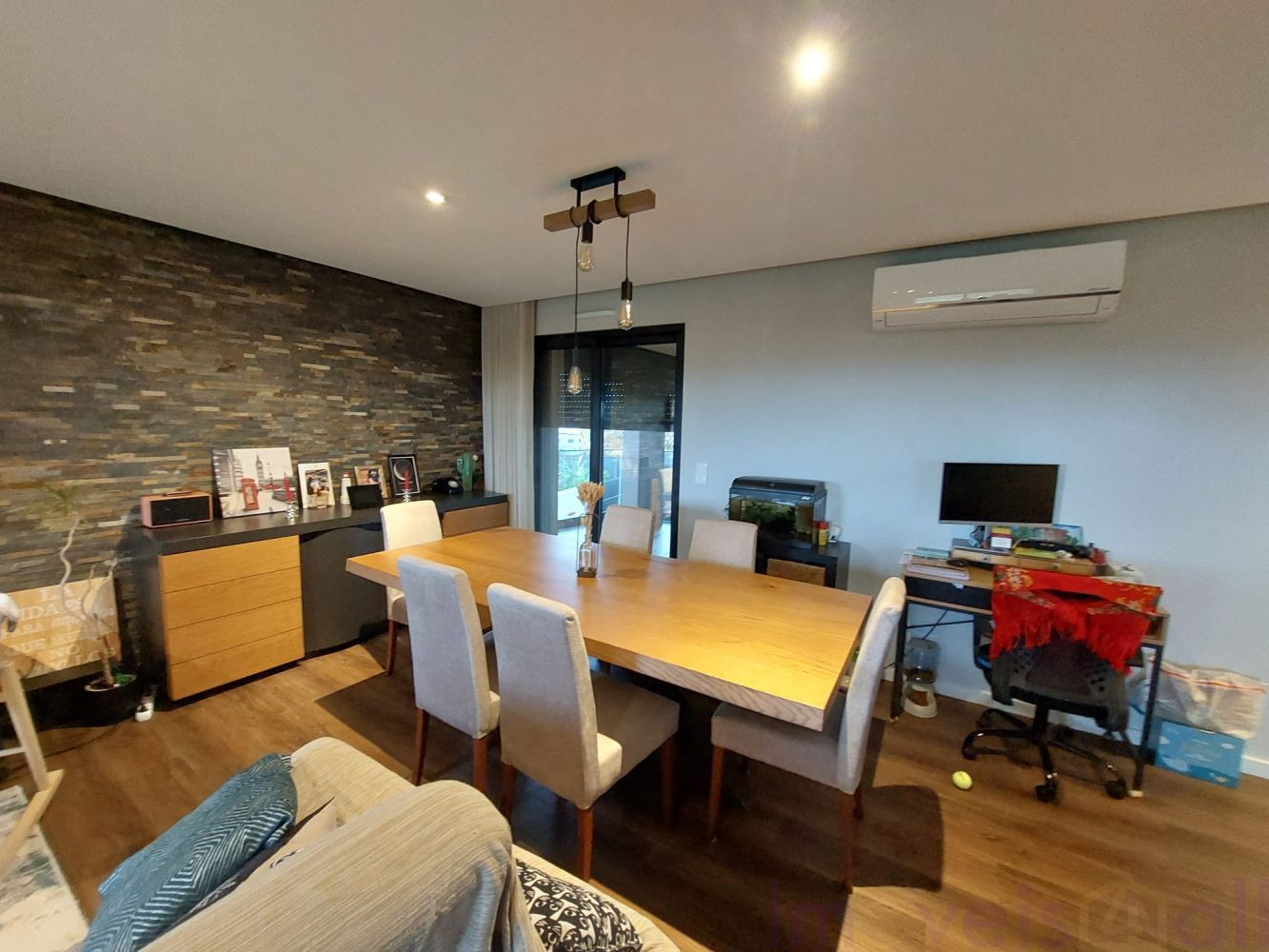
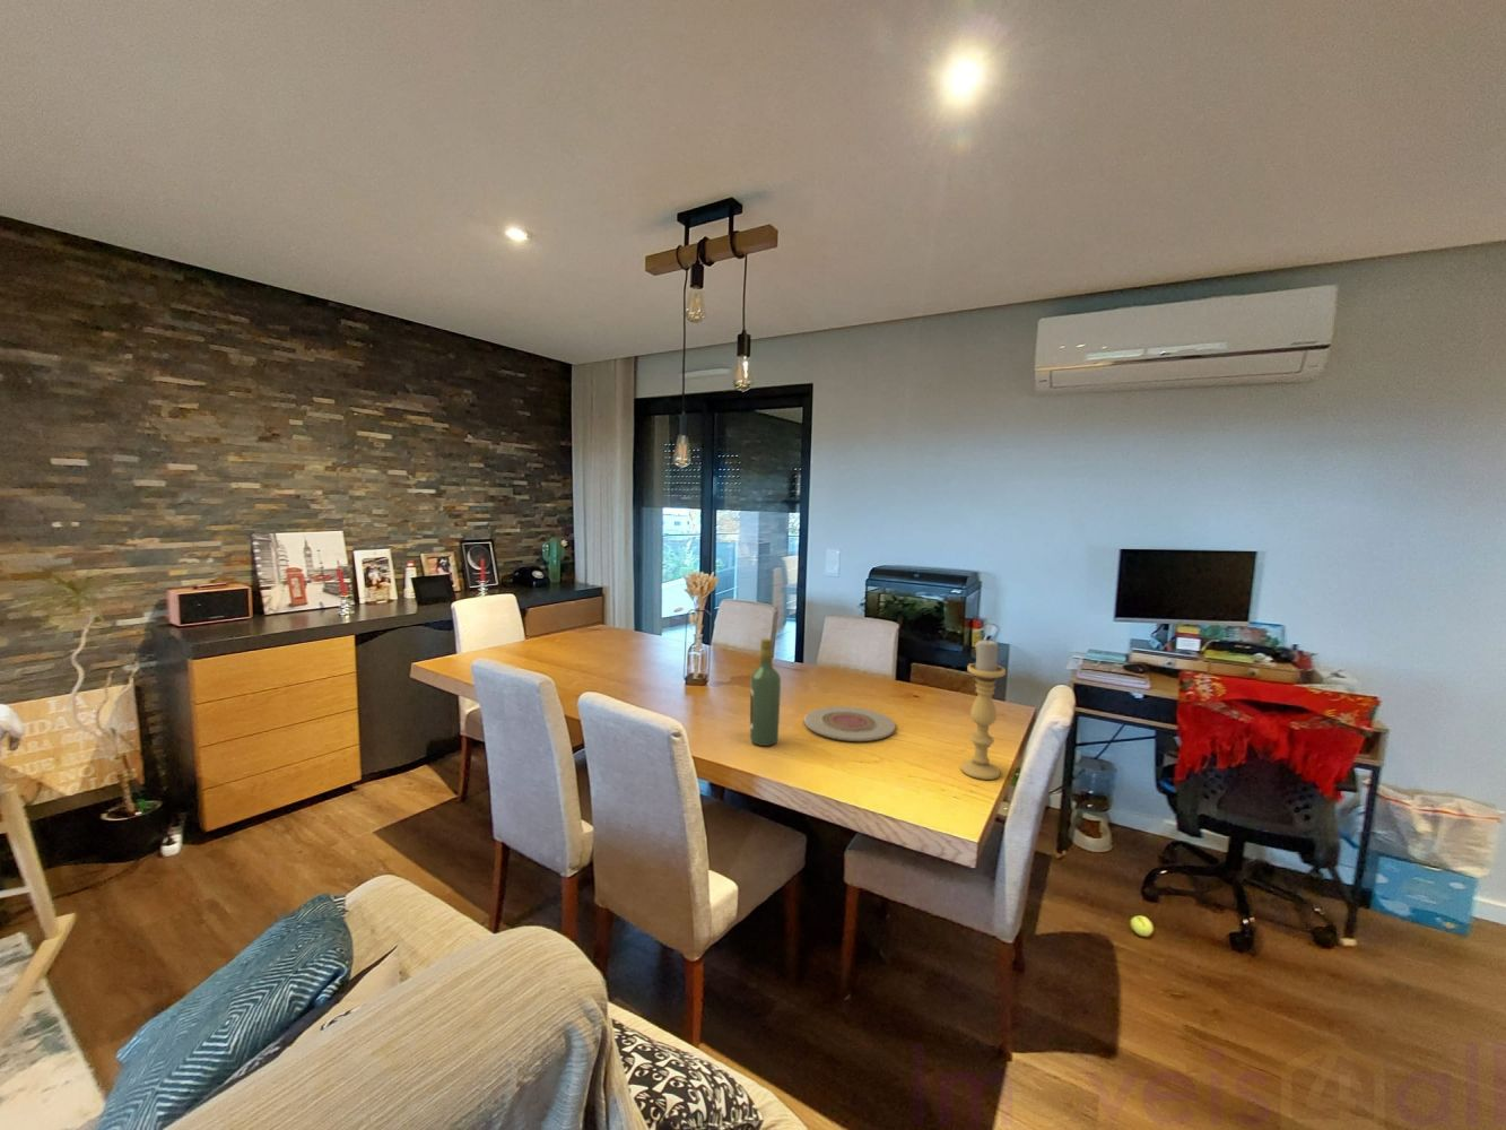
+ candle holder [959,637,1006,781]
+ plate [803,705,896,742]
+ wine bottle [749,637,782,747]
